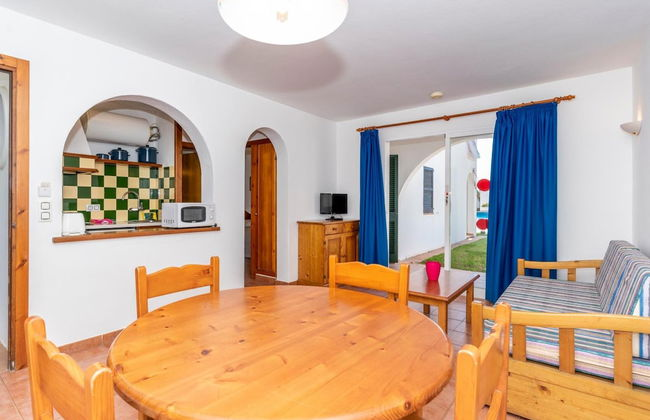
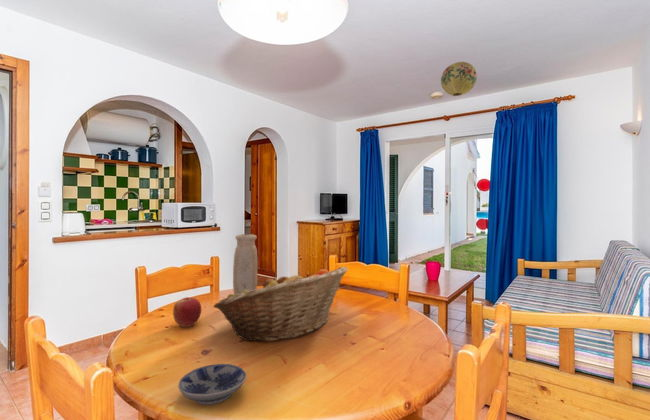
+ paper lantern [440,61,478,97]
+ bowl [177,363,247,406]
+ vase [232,233,258,295]
+ fruit basket [213,266,348,342]
+ apple [172,296,202,328]
